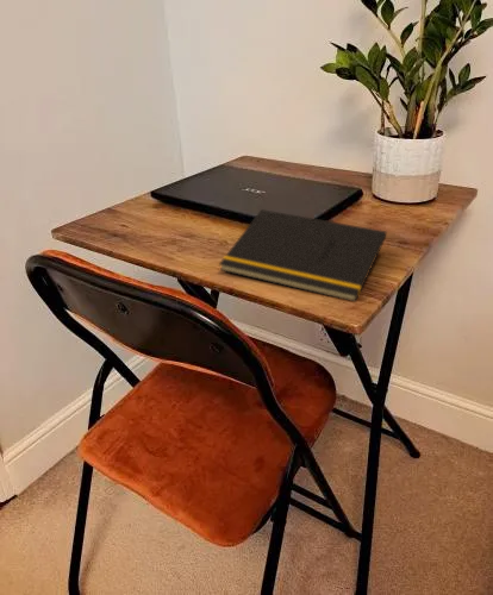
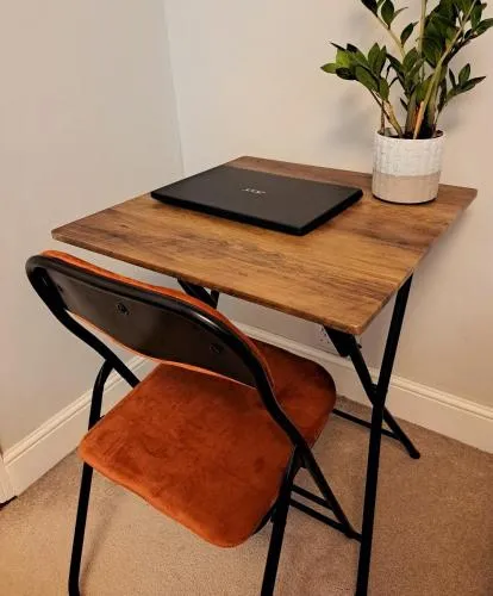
- notepad [218,208,388,302]
